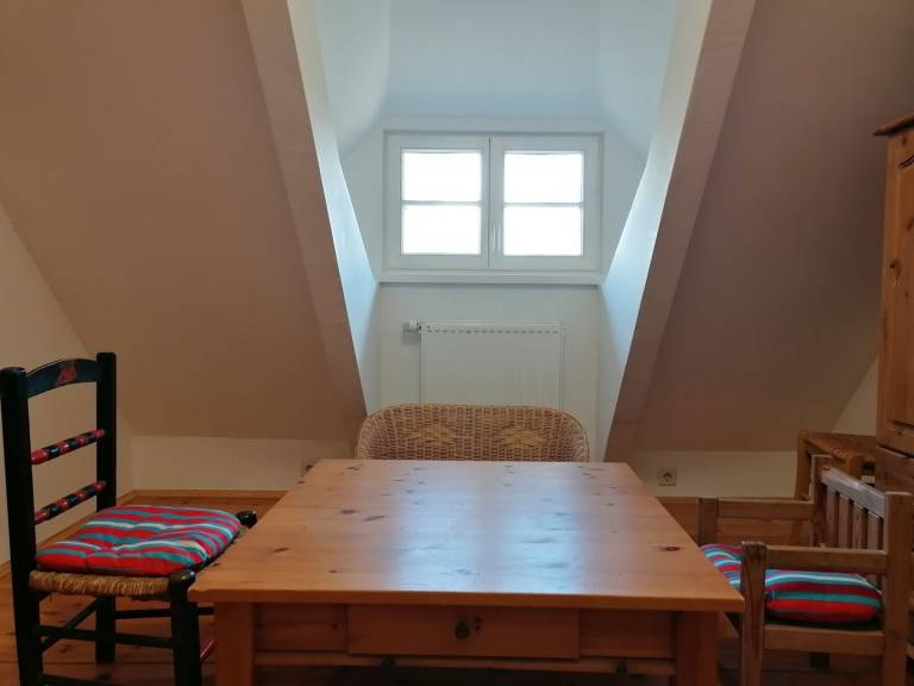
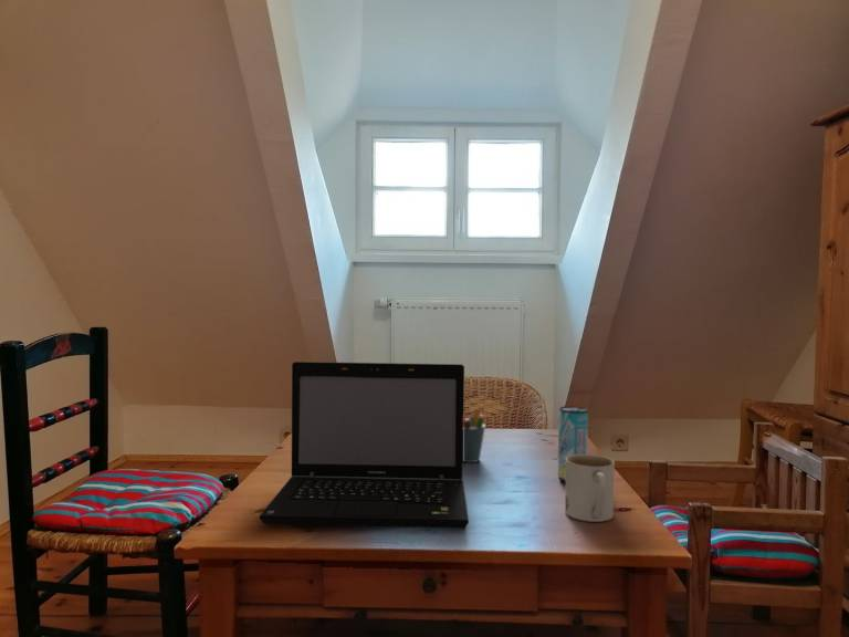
+ mug [564,453,616,523]
+ beverage can [557,405,589,483]
+ pen holder [462,408,486,463]
+ laptop [259,361,470,530]
